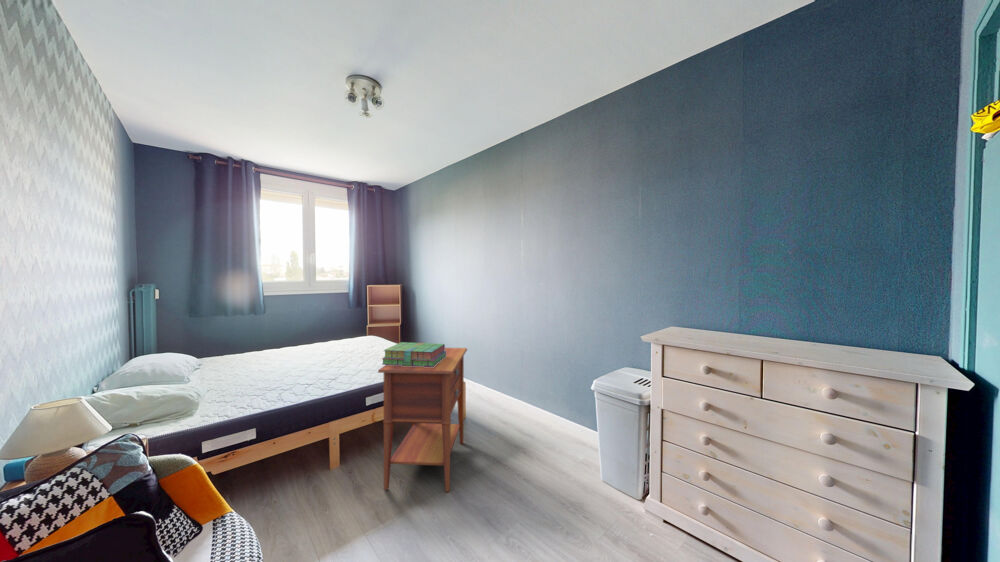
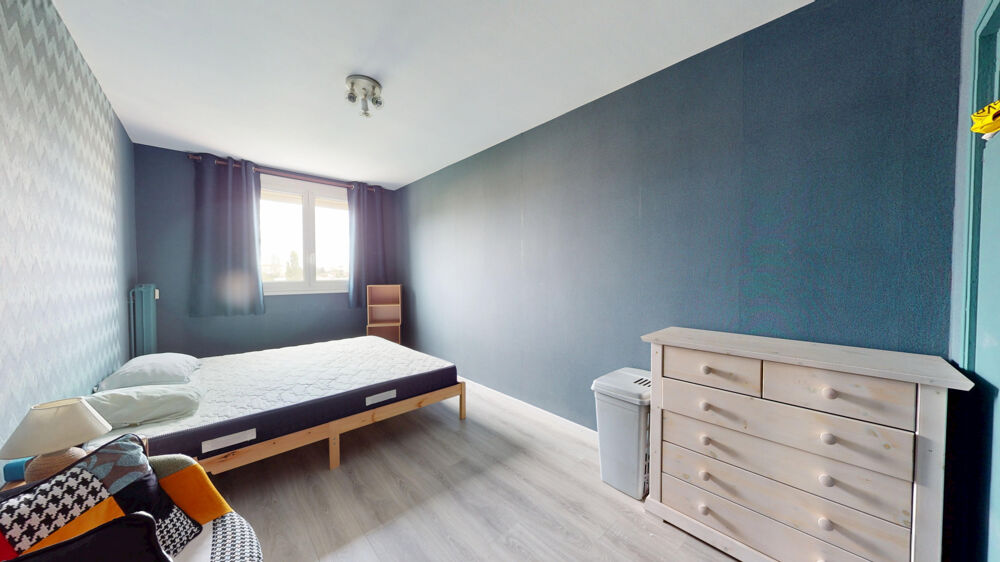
- nightstand [377,347,468,493]
- stack of books [381,341,446,367]
